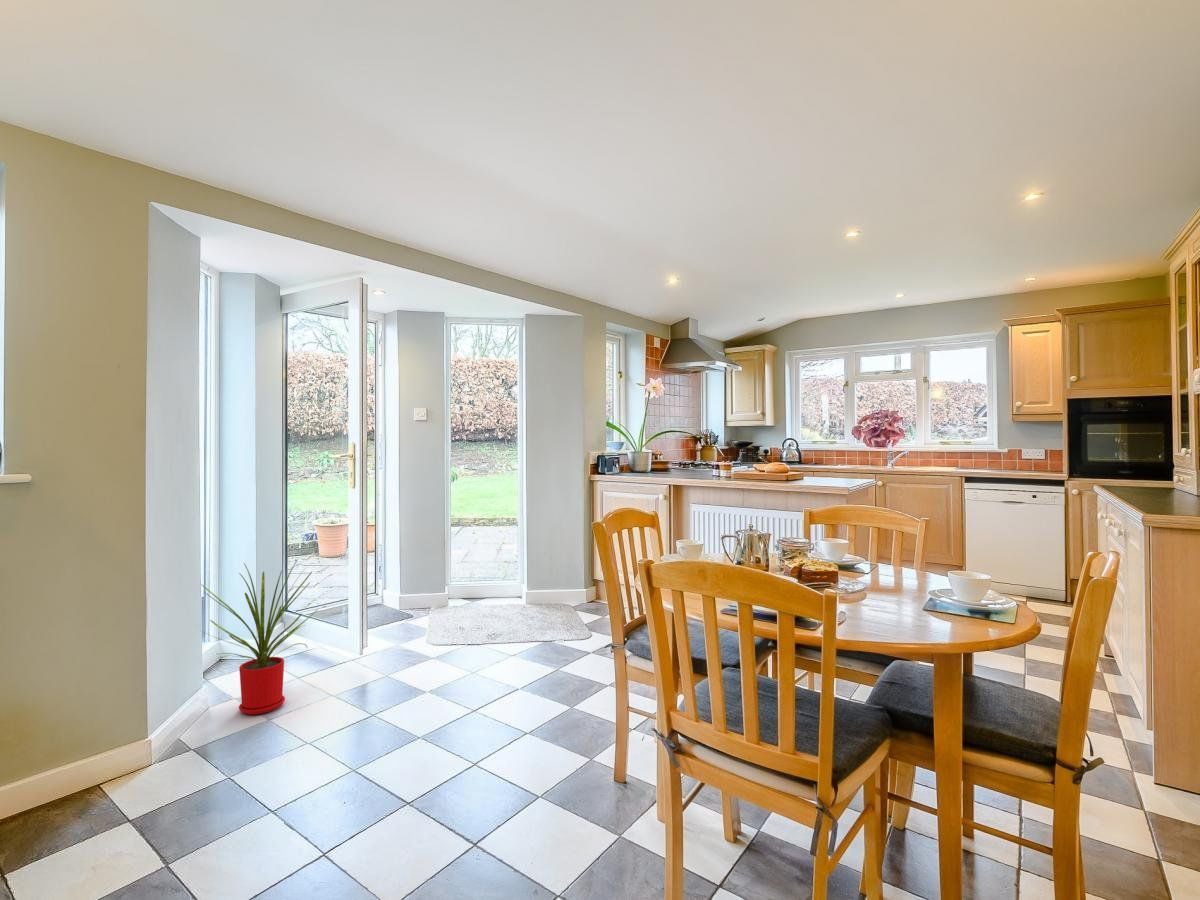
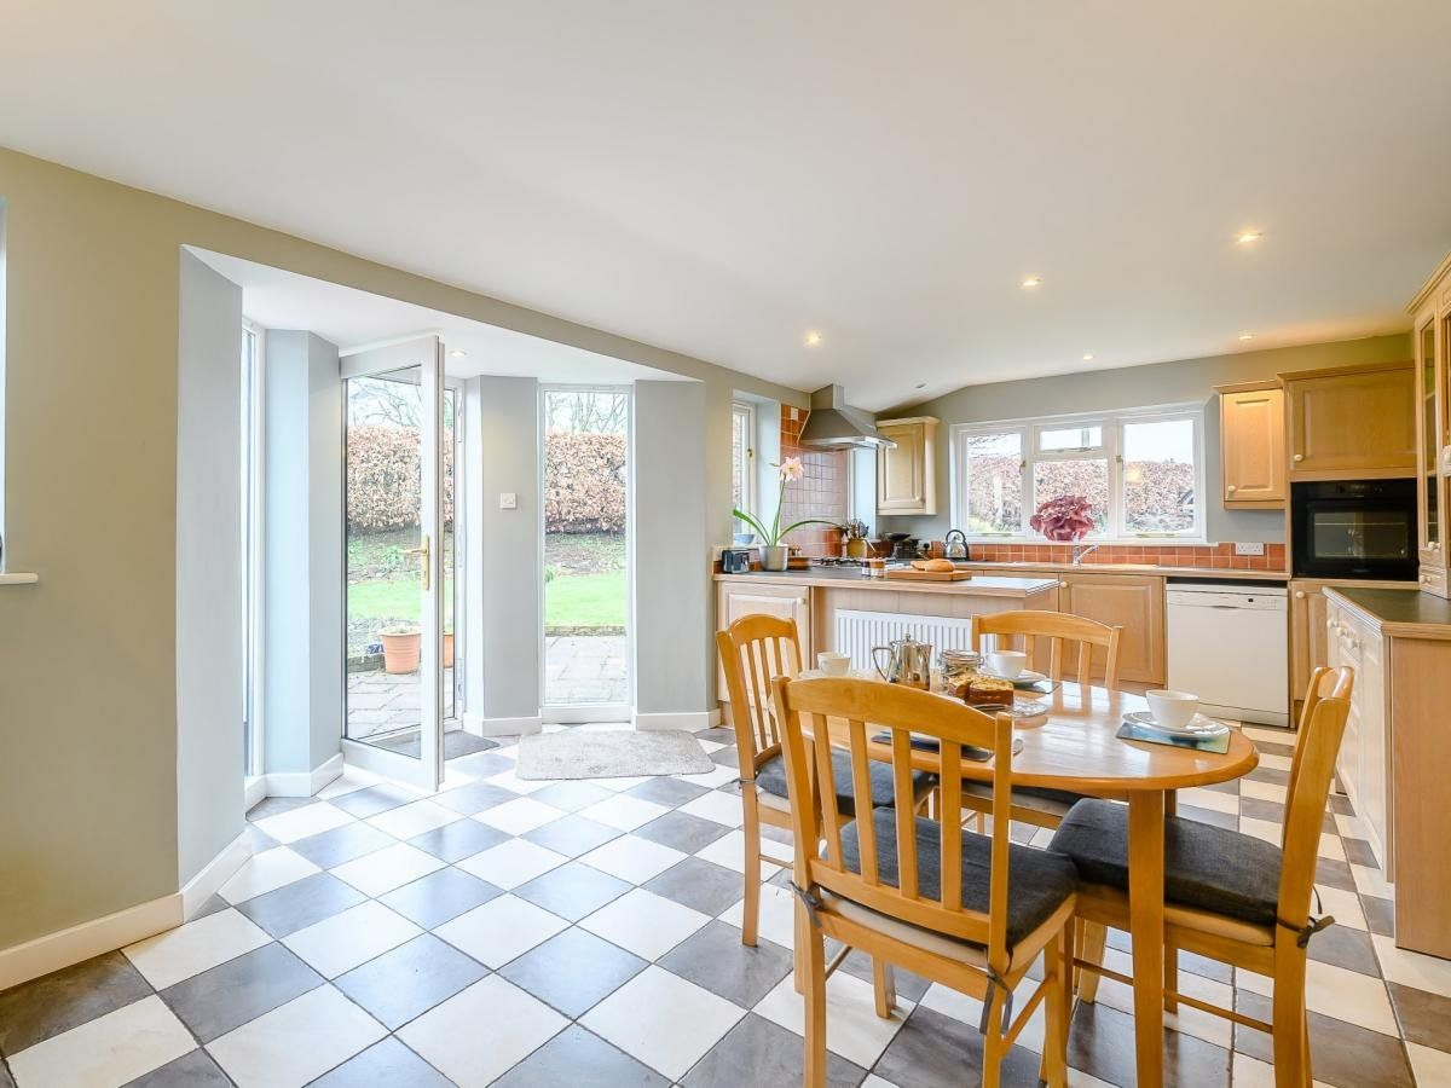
- house plant [199,558,319,715]
